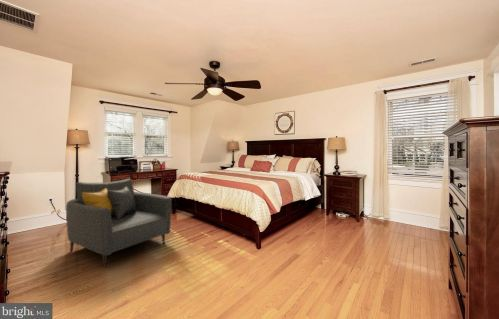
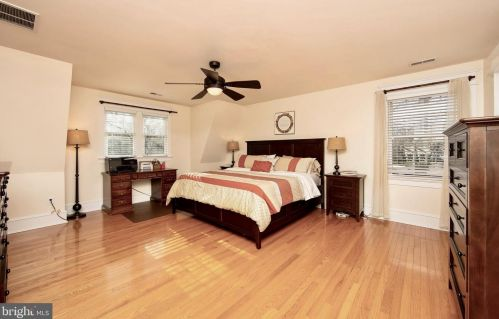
- armchair [65,177,172,268]
